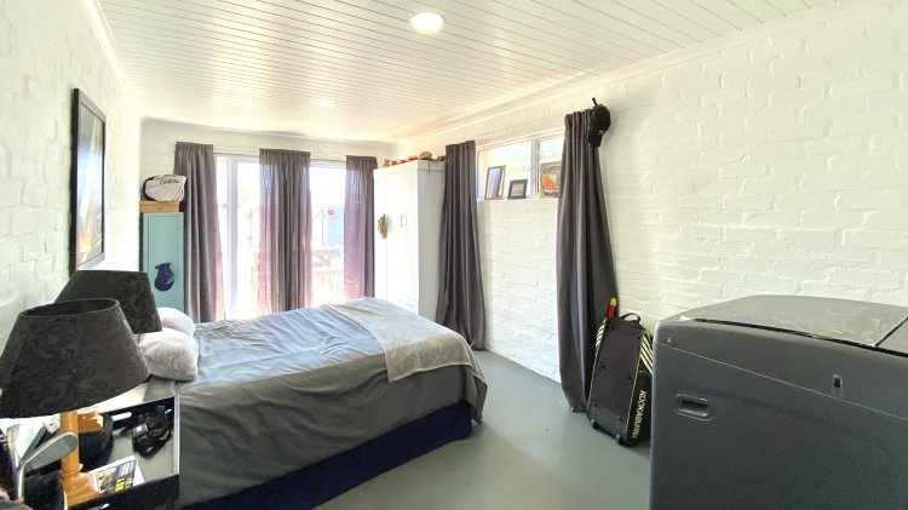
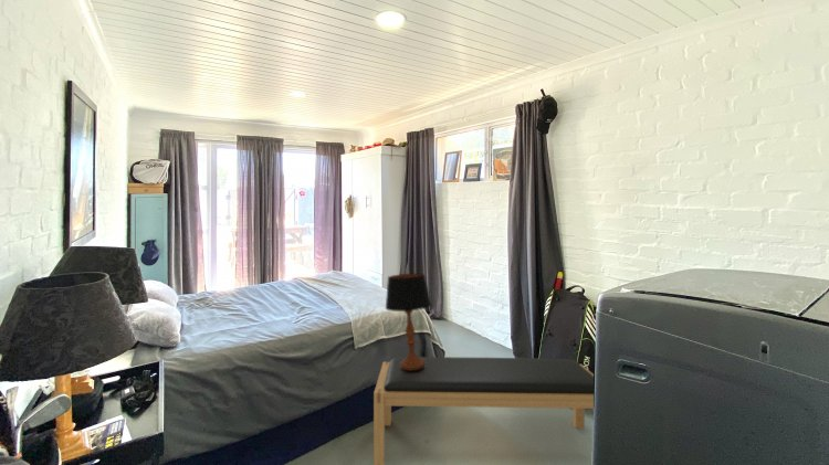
+ bench [372,356,595,465]
+ table lamp [385,273,432,370]
